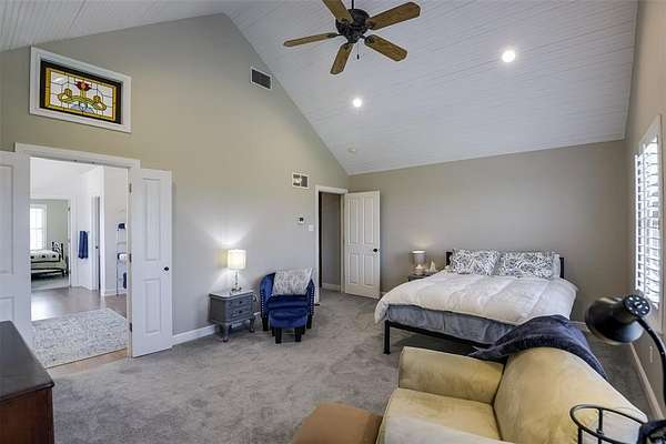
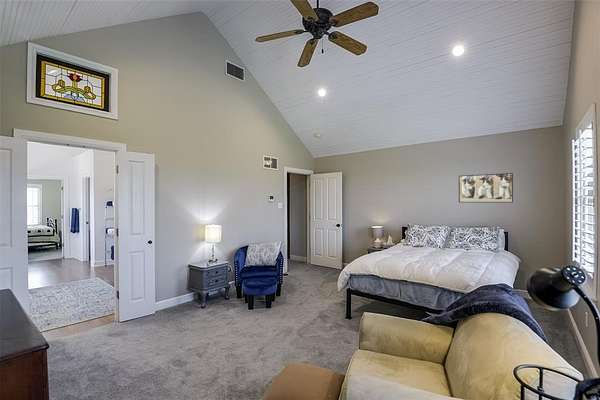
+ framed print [458,172,514,204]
